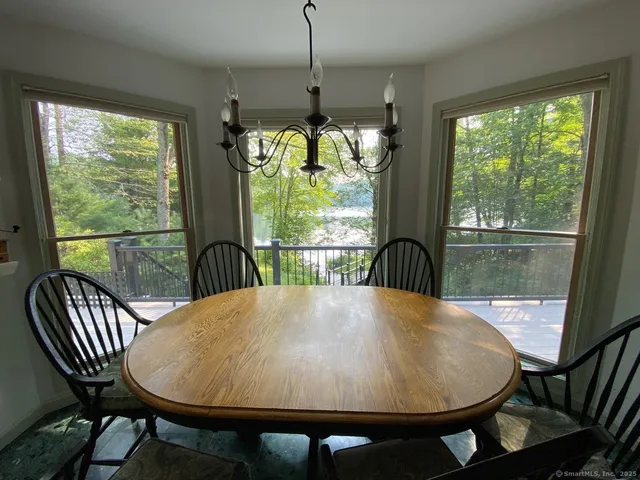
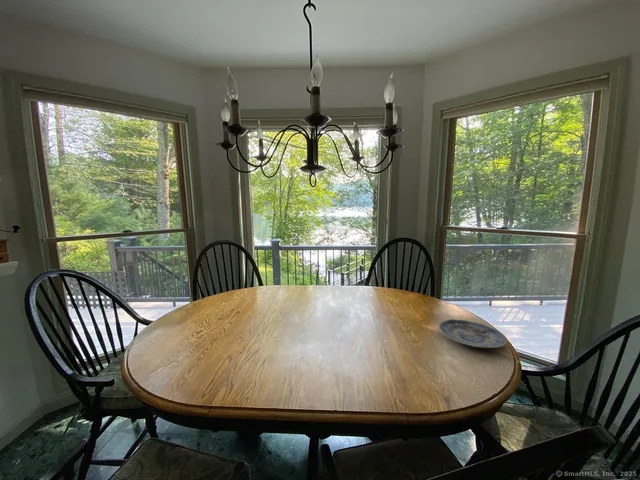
+ plate [437,318,508,349]
